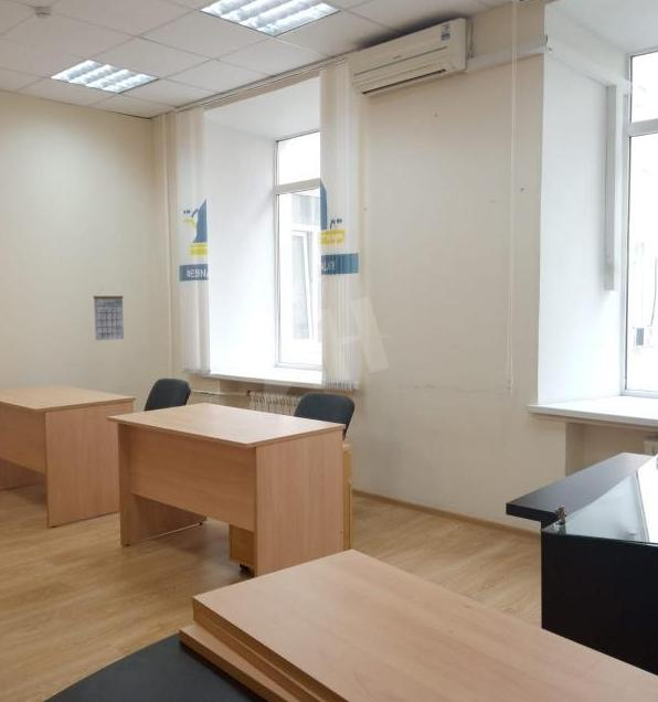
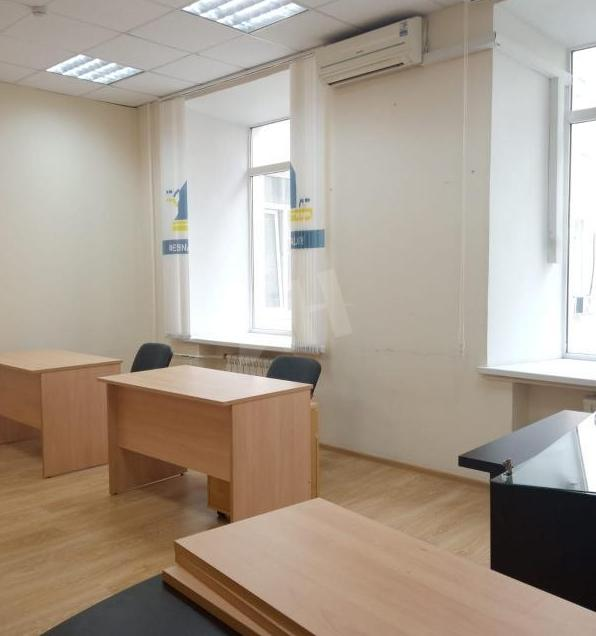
- calendar [93,288,125,341]
